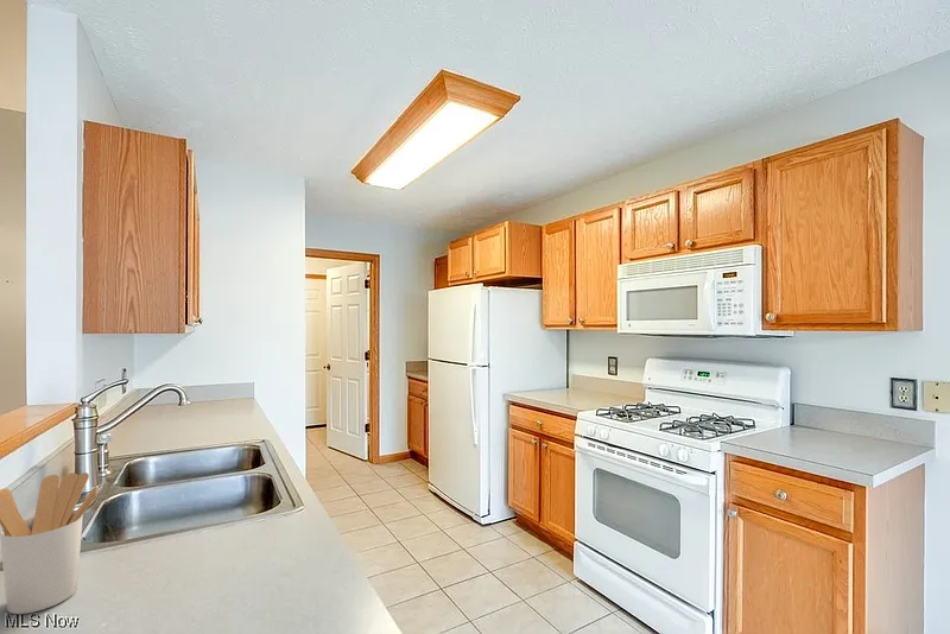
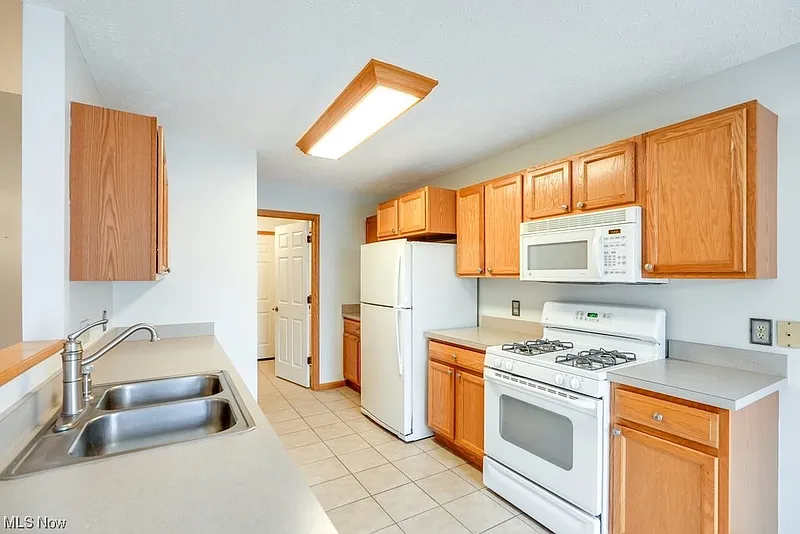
- utensil holder [0,471,99,615]
